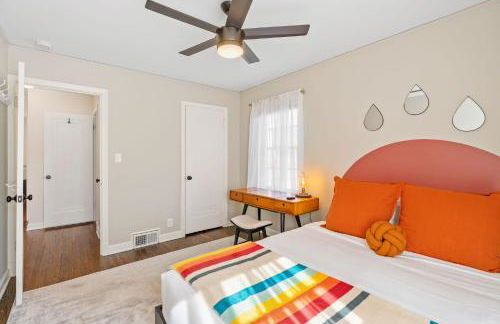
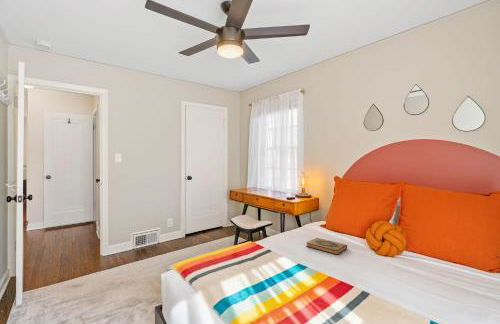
+ hardback book [306,237,348,256]
